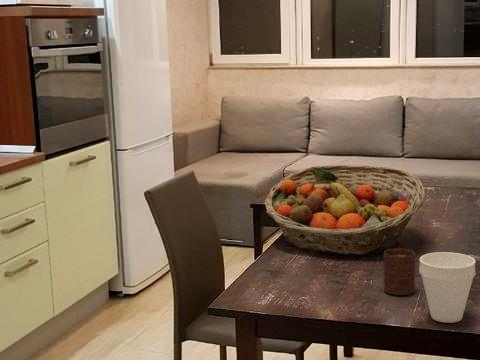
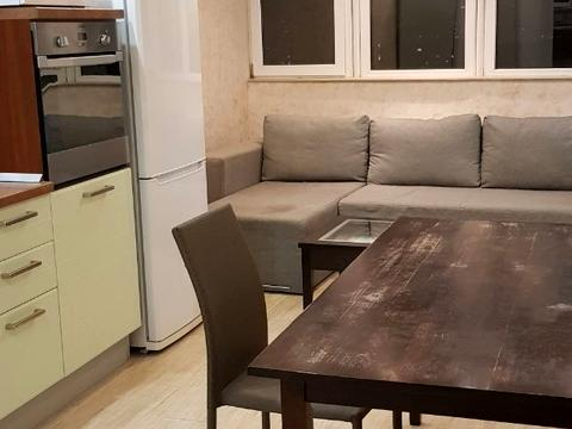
- fruit basket [263,164,426,256]
- cup [383,247,416,296]
- cup [418,251,476,324]
